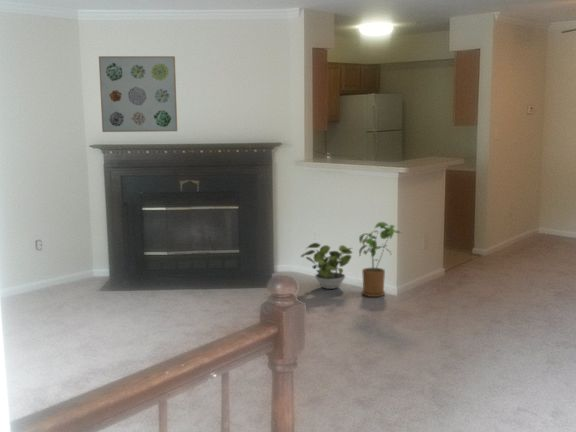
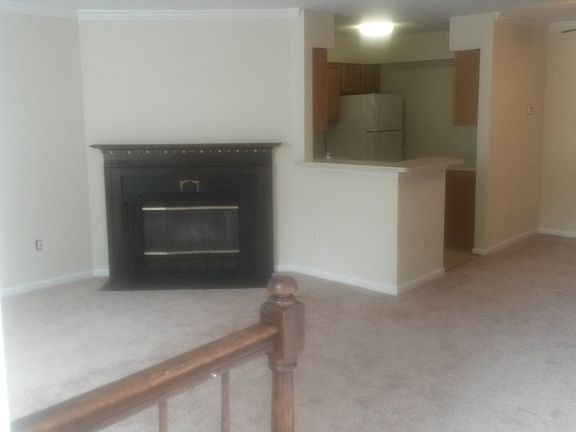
- potted plant [300,242,354,290]
- wall art [98,55,178,133]
- house plant [358,221,402,298]
